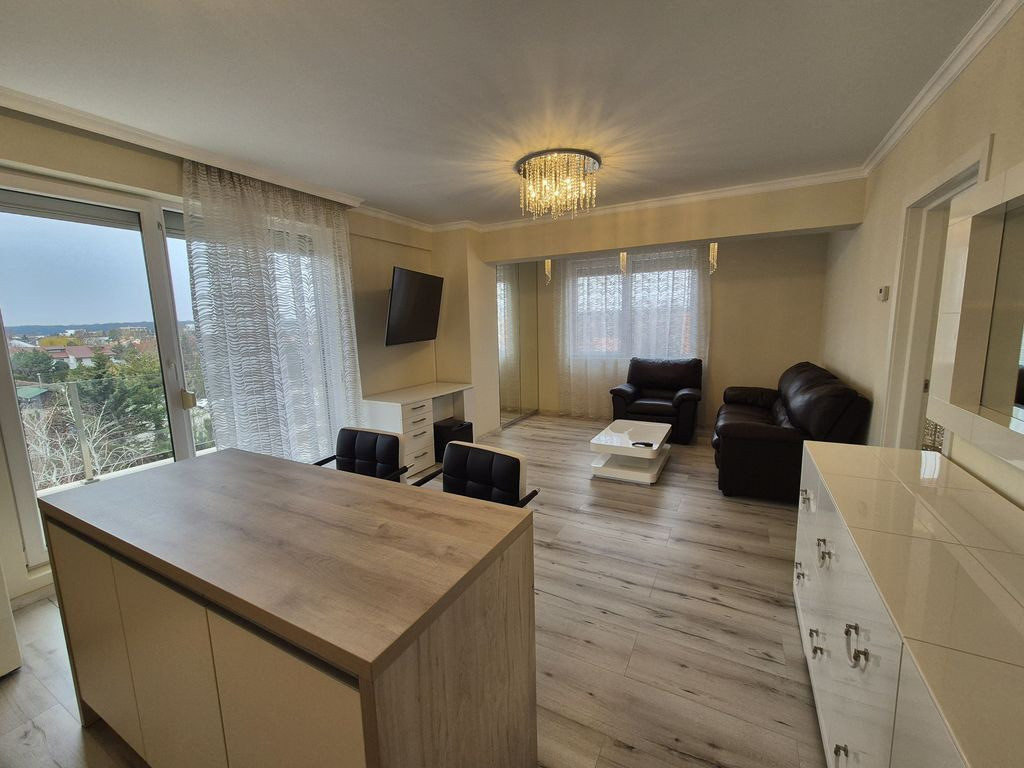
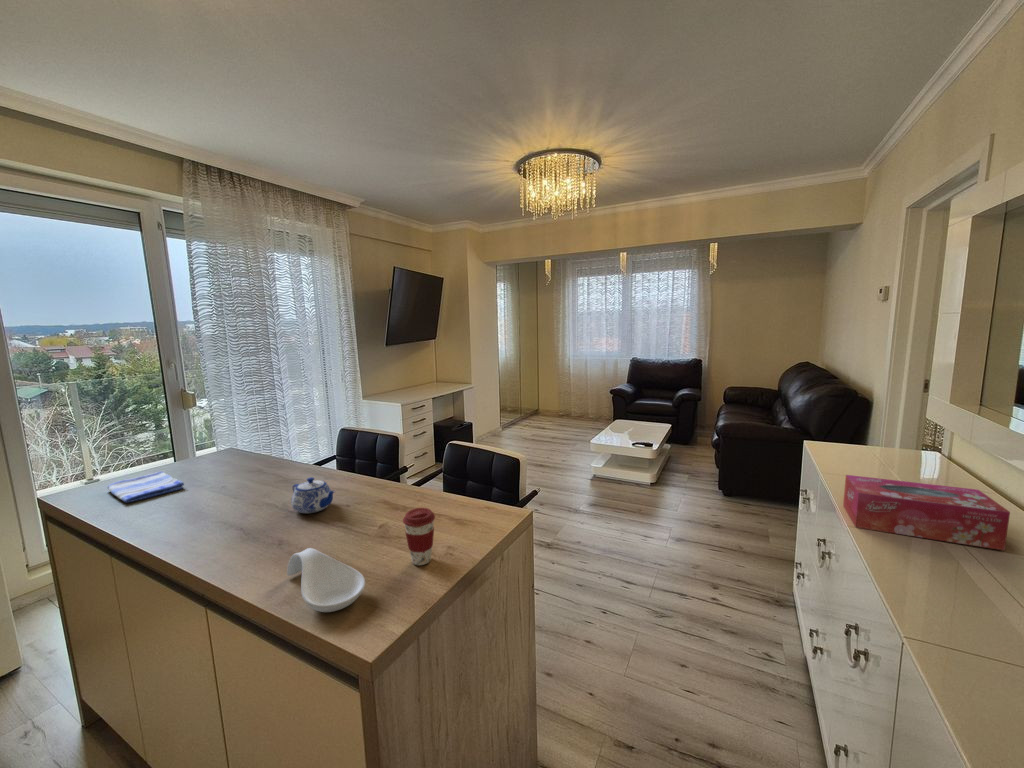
+ tissue box [842,474,1011,551]
+ dish towel [106,470,185,503]
+ teapot [290,476,336,514]
+ spoon rest [286,547,366,613]
+ coffee cup [402,507,436,566]
